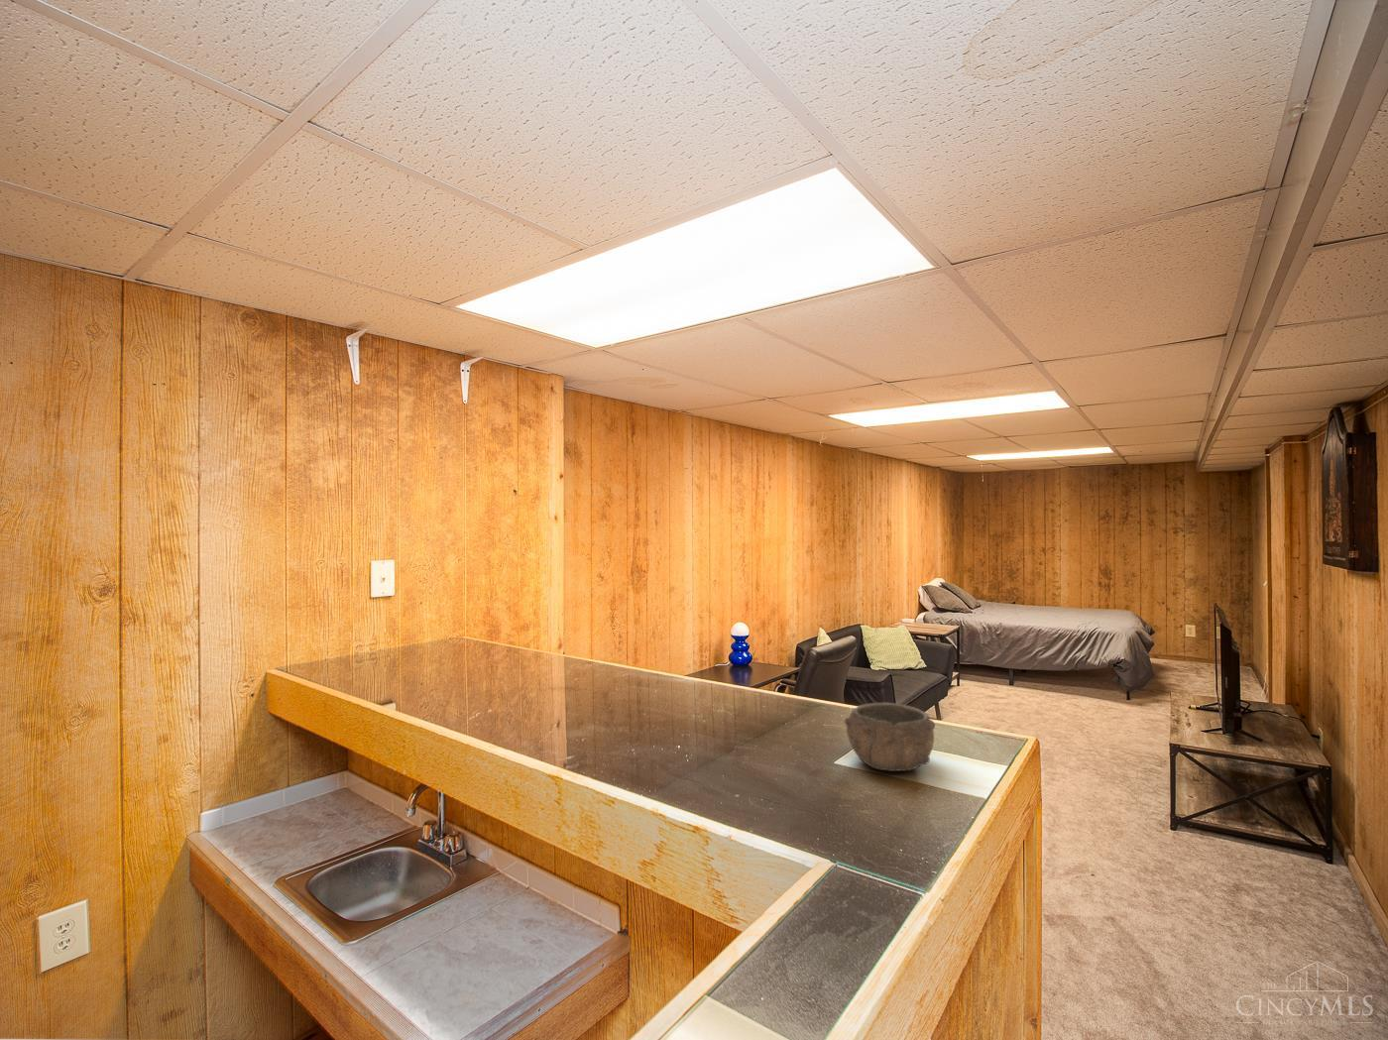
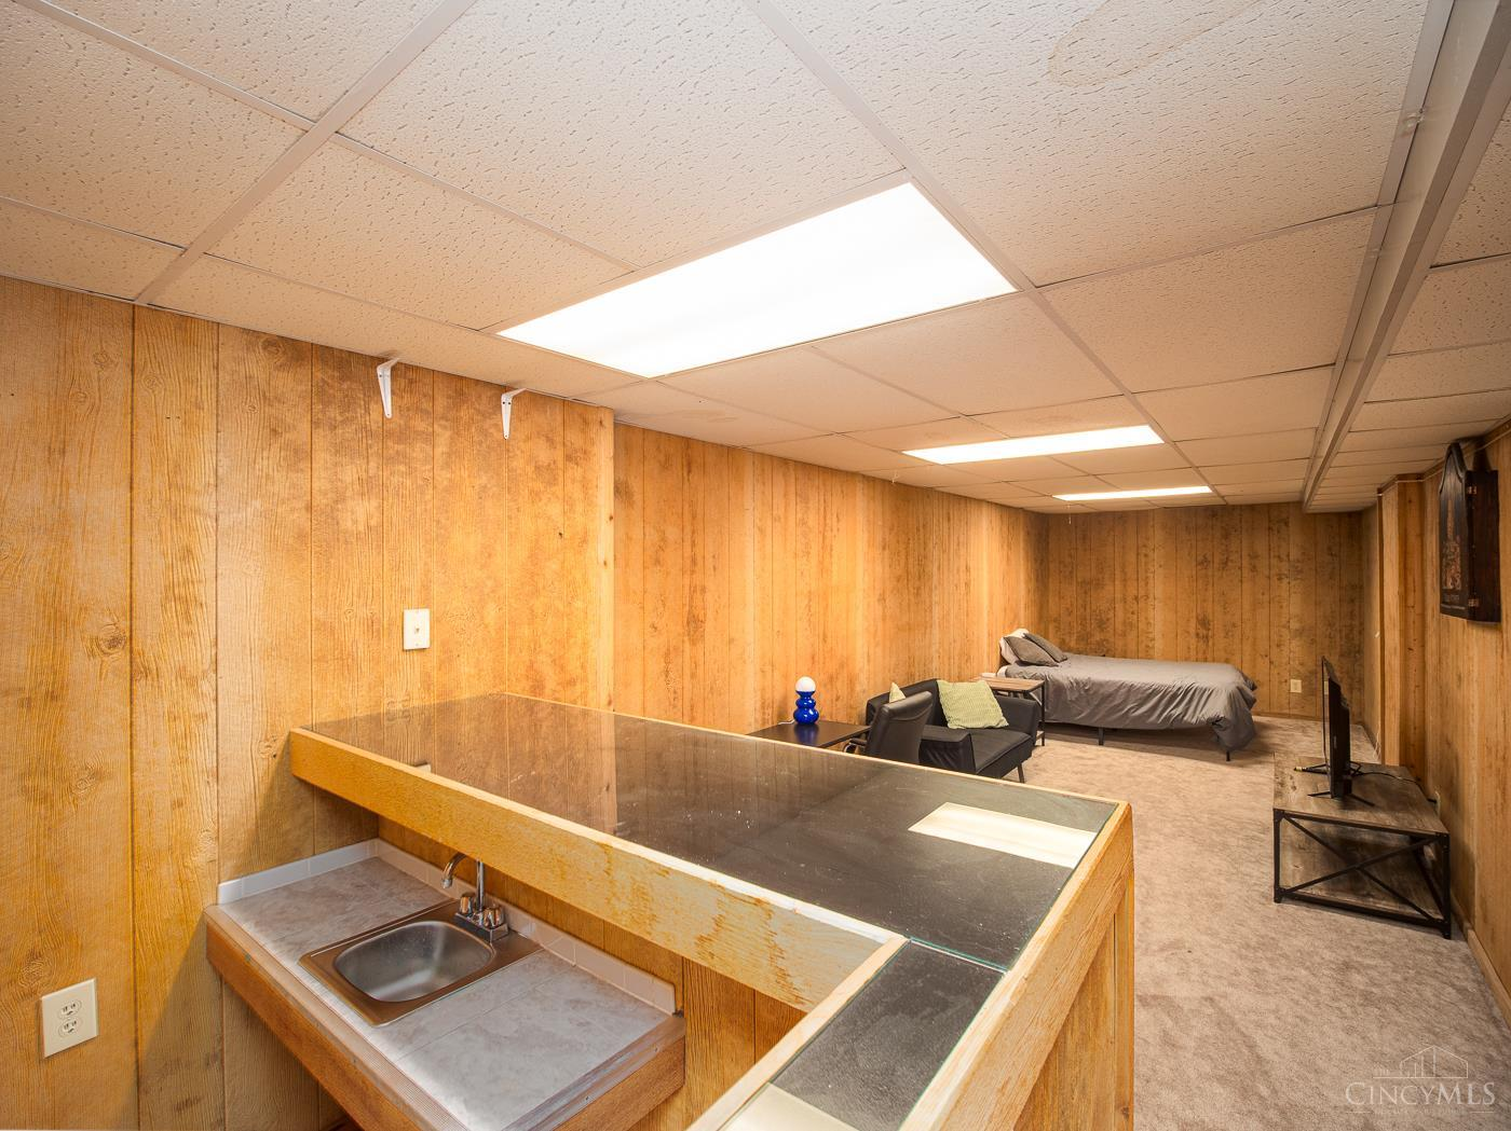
- bowl [844,702,936,772]
